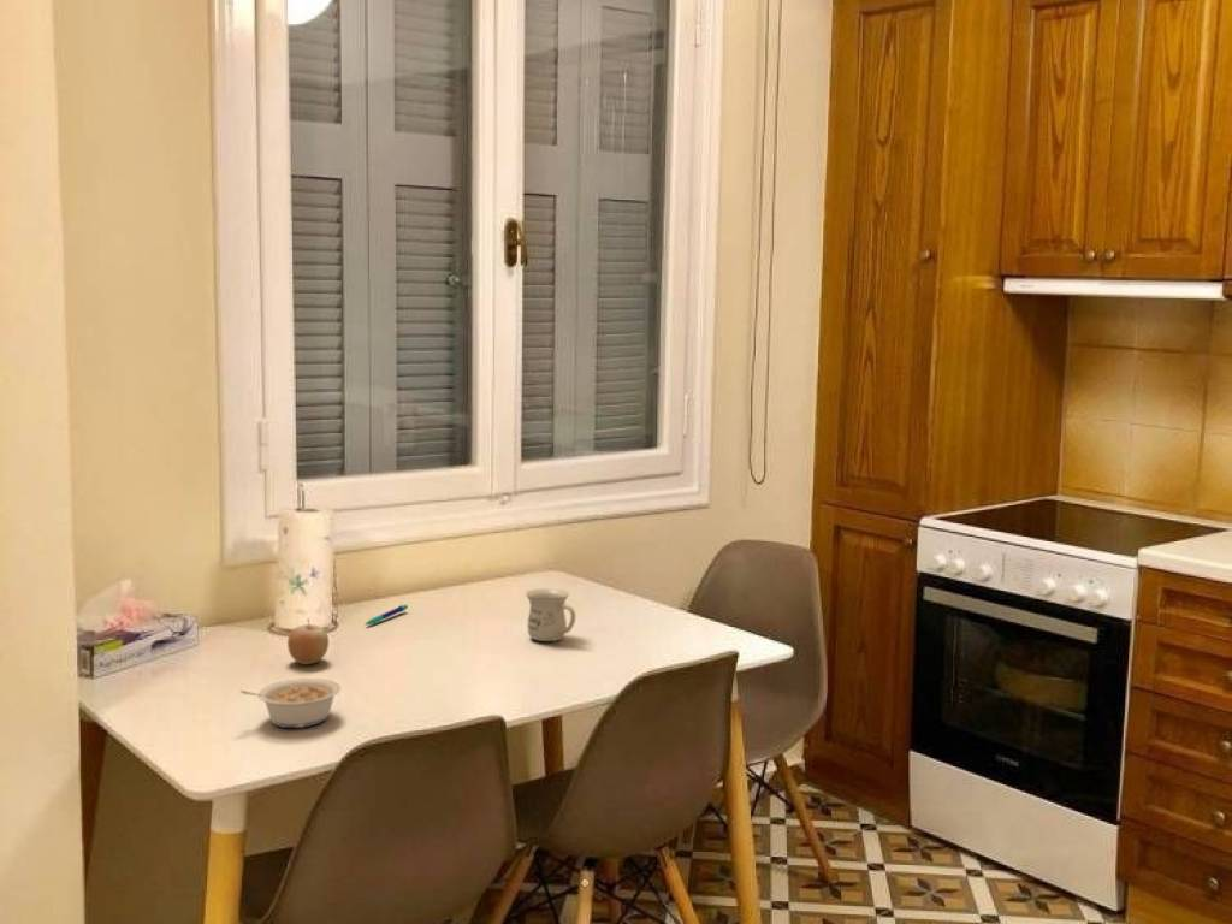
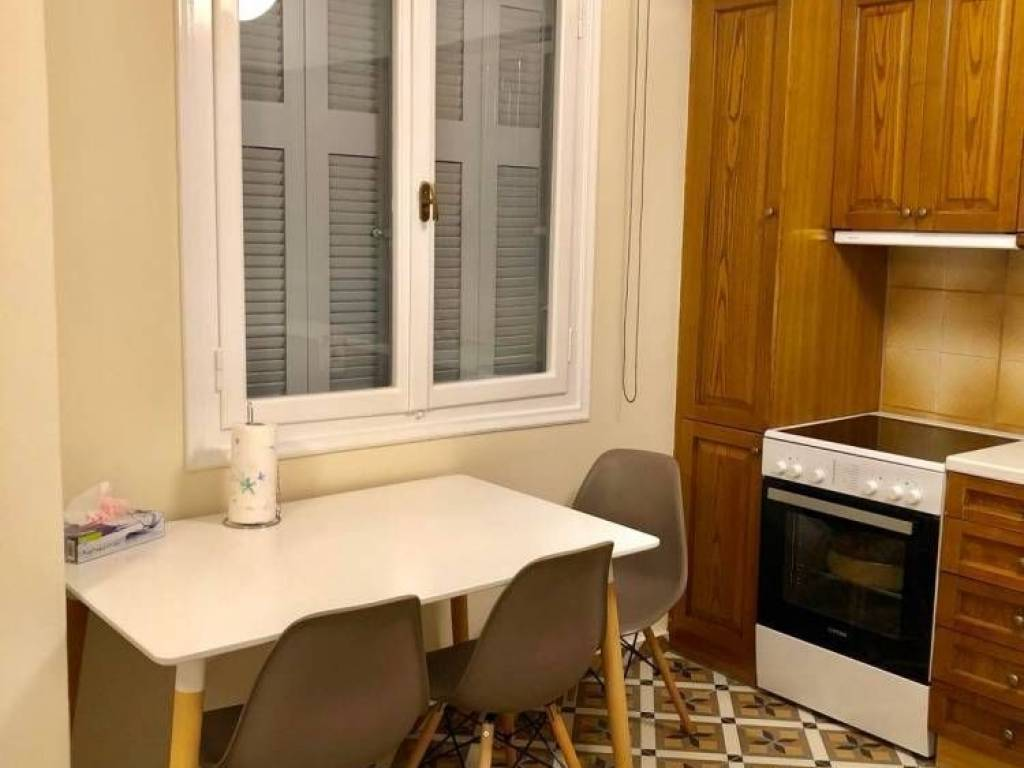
- legume [239,677,342,729]
- fruit [286,618,330,665]
- pen [365,604,409,627]
- mug [525,587,576,642]
